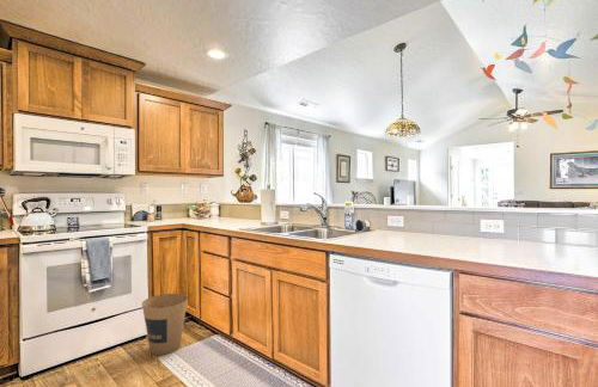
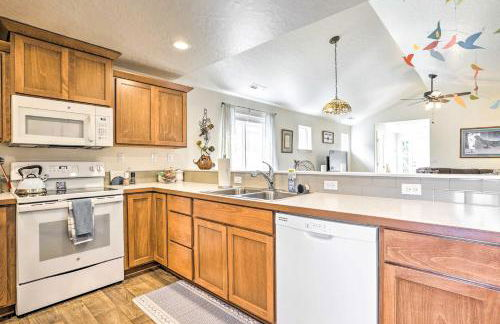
- trash can [141,293,189,356]
